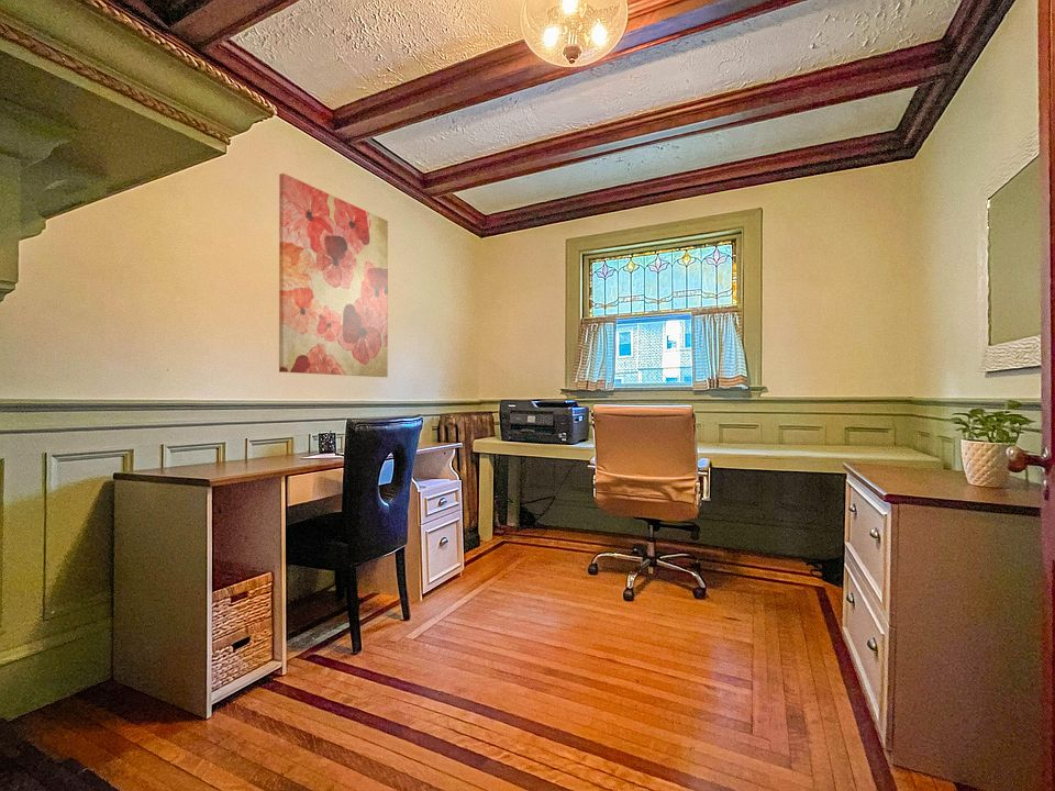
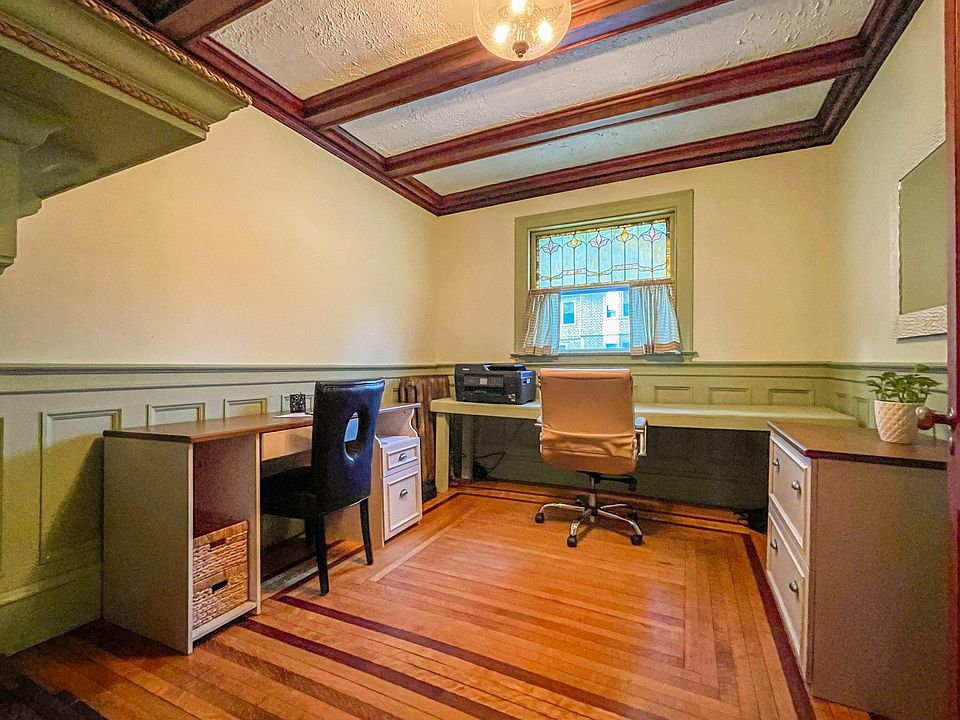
- wall art [278,172,389,378]
